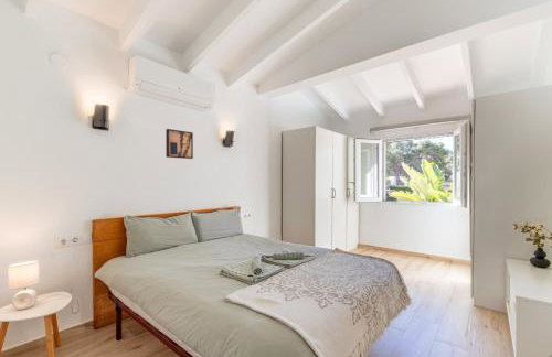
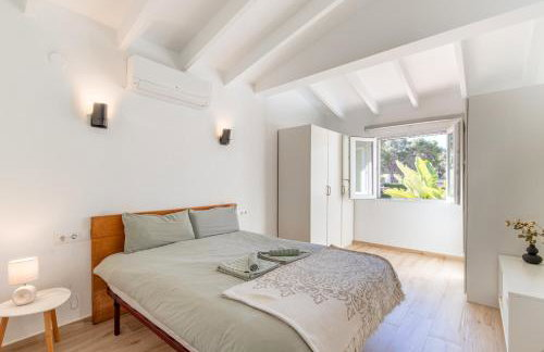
- wall art [164,128,194,160]
